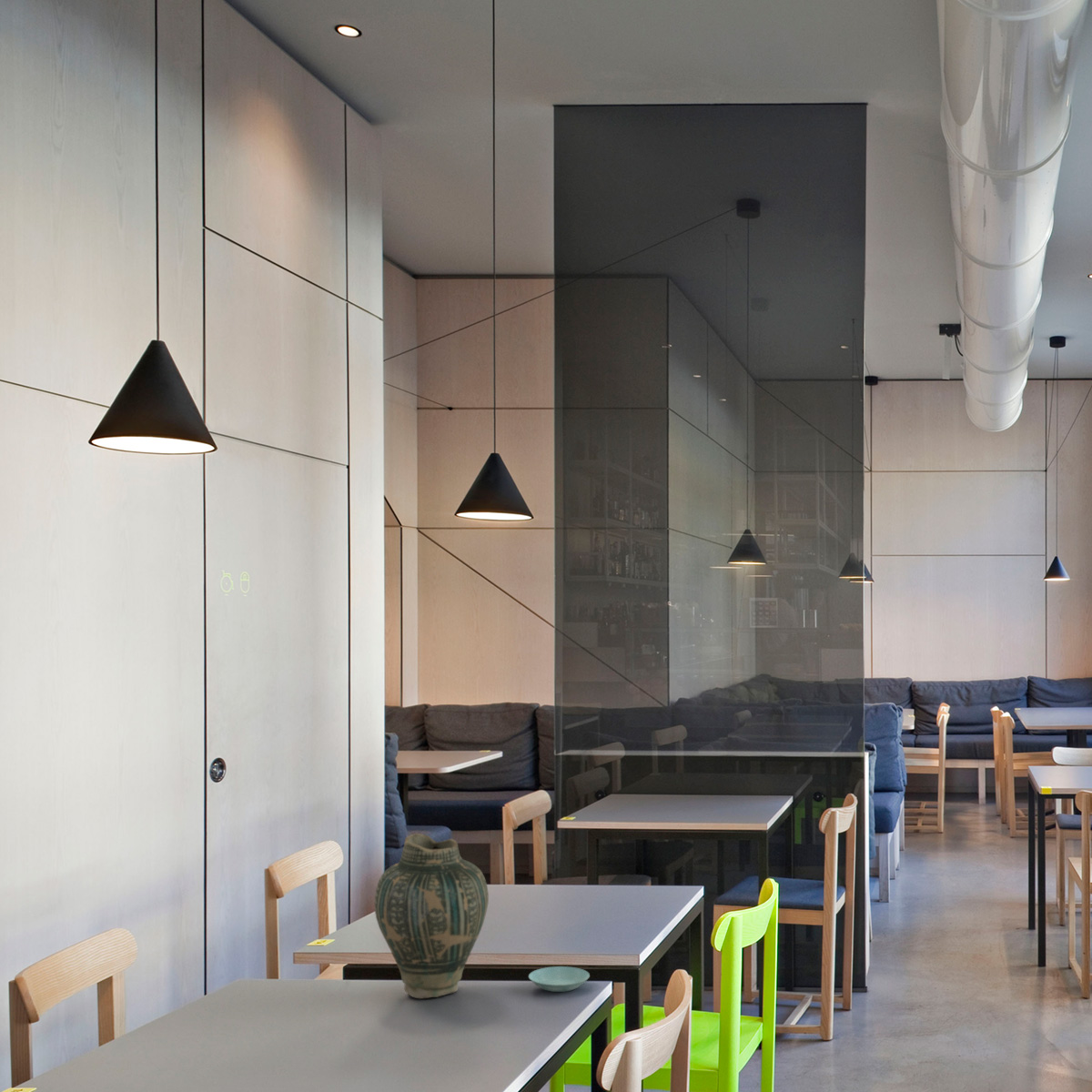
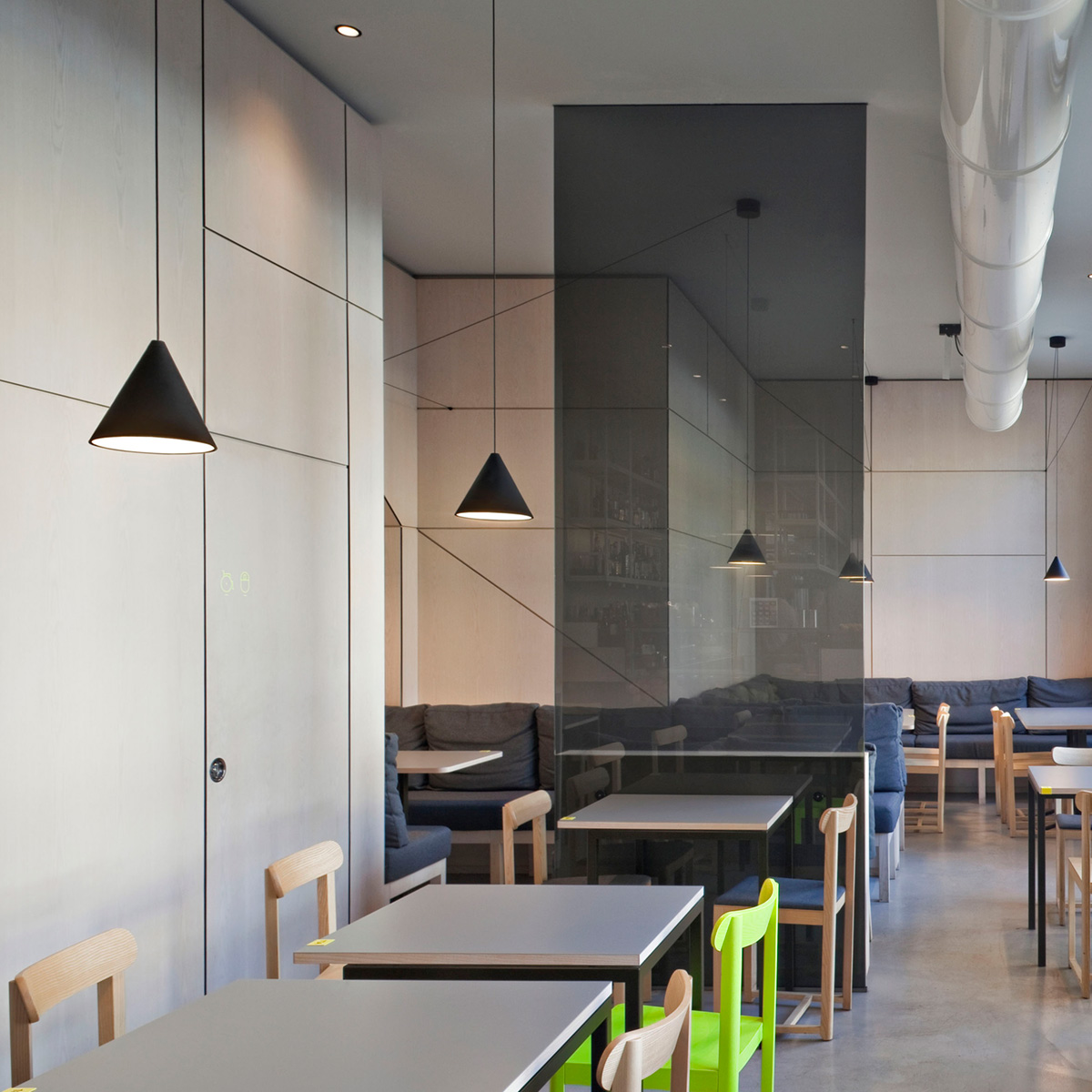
- saucer [528,966,591,993]
- vase [373,833,490,999]
